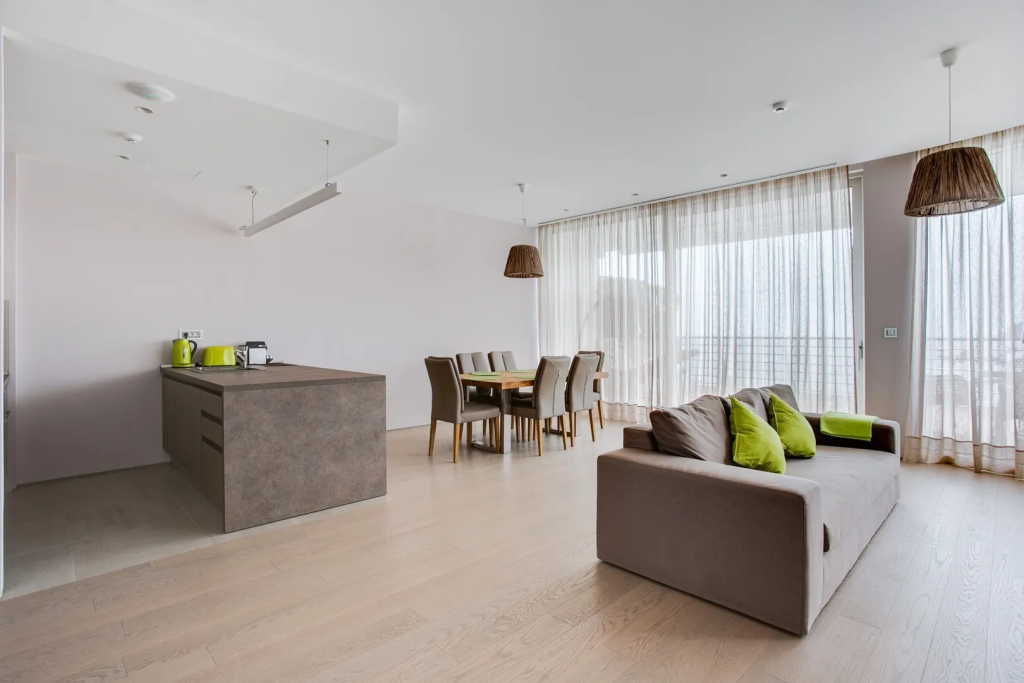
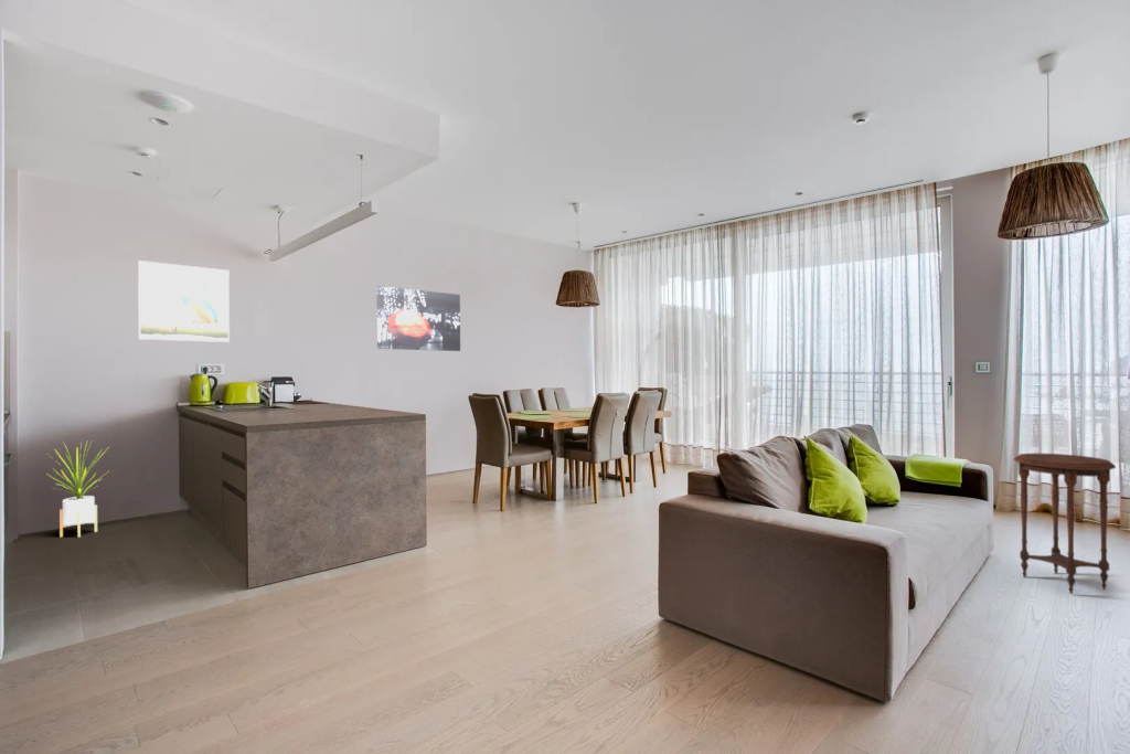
+ side table [1013,453,1117,595]
+ wall art [376,285,461,352]
+ house plant [47,439,109,539]
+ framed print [137,259,231,343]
